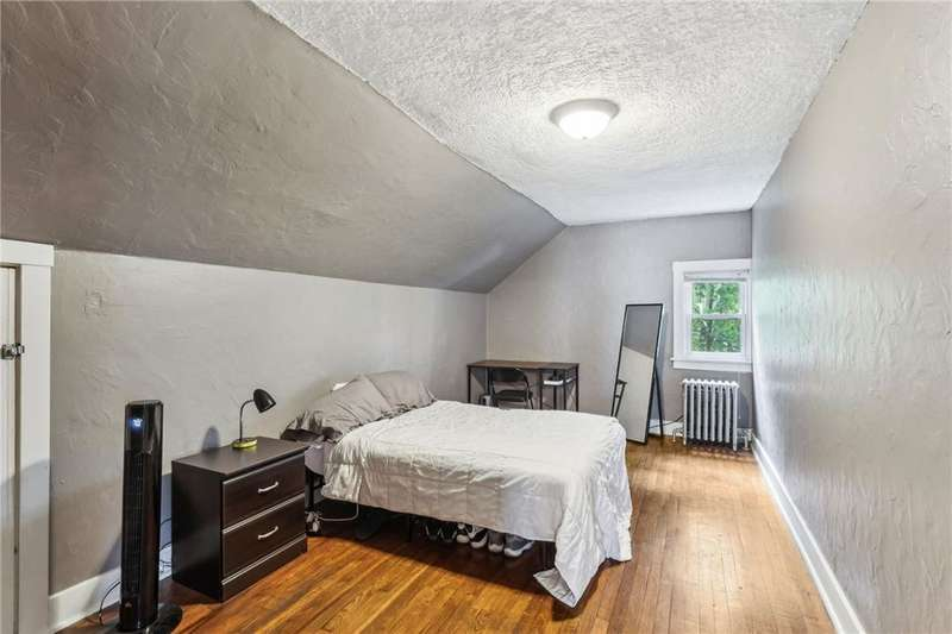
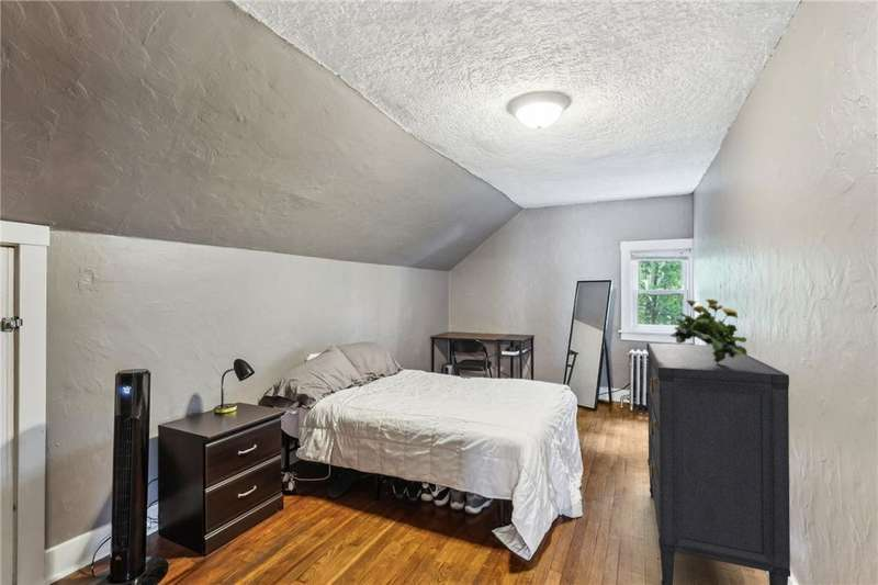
+ dresser [645,341,791,585]
+ flowering plant [669,297,748,363]
